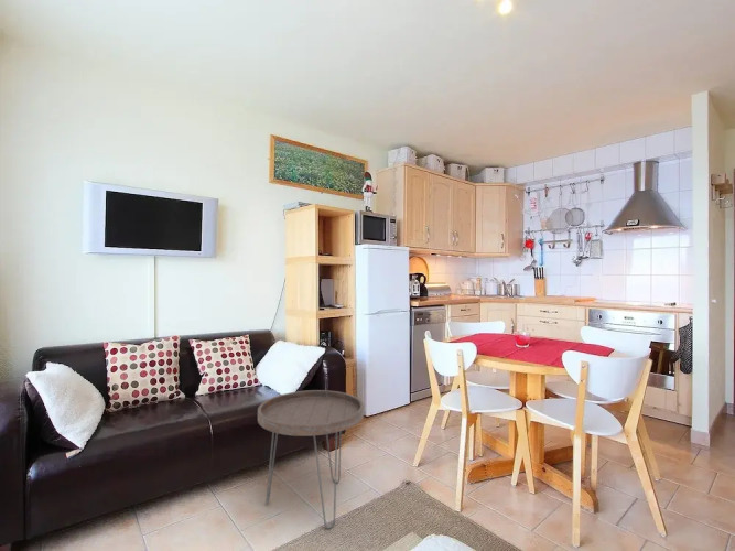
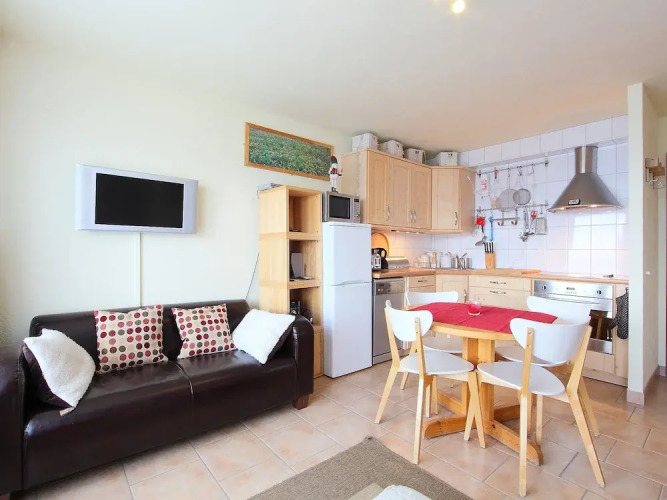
- side table [257,389,365,530]
